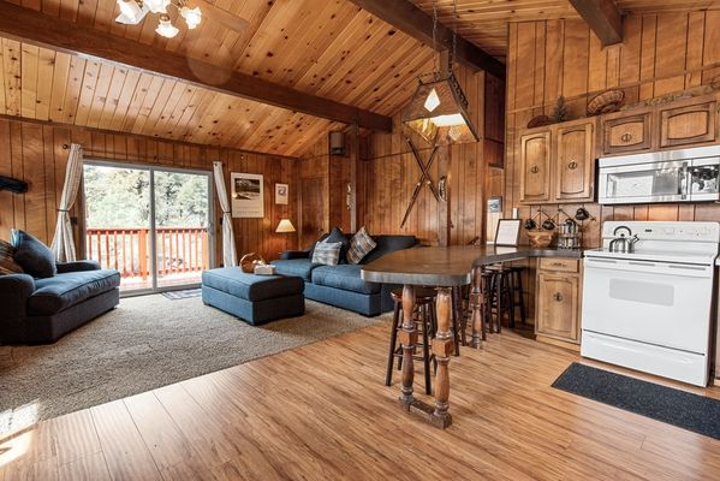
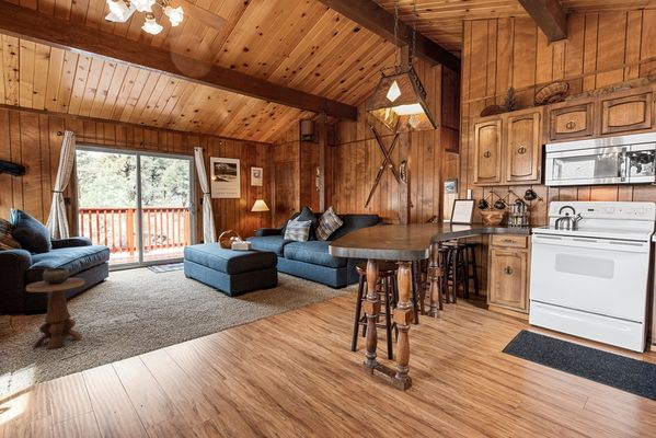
+ side table [25,266,85,350]
